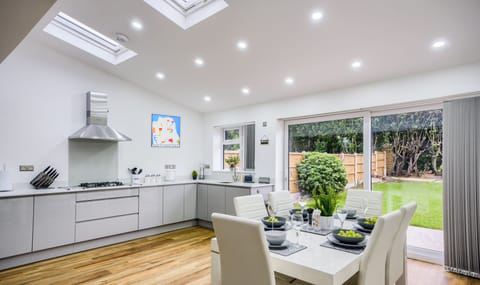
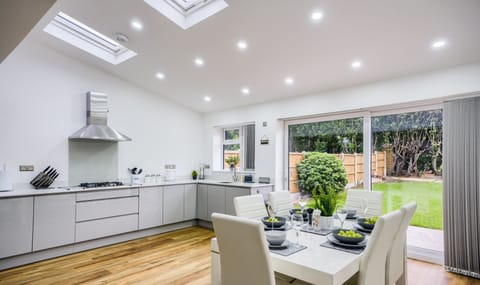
- wall art [150,113,181,148]
